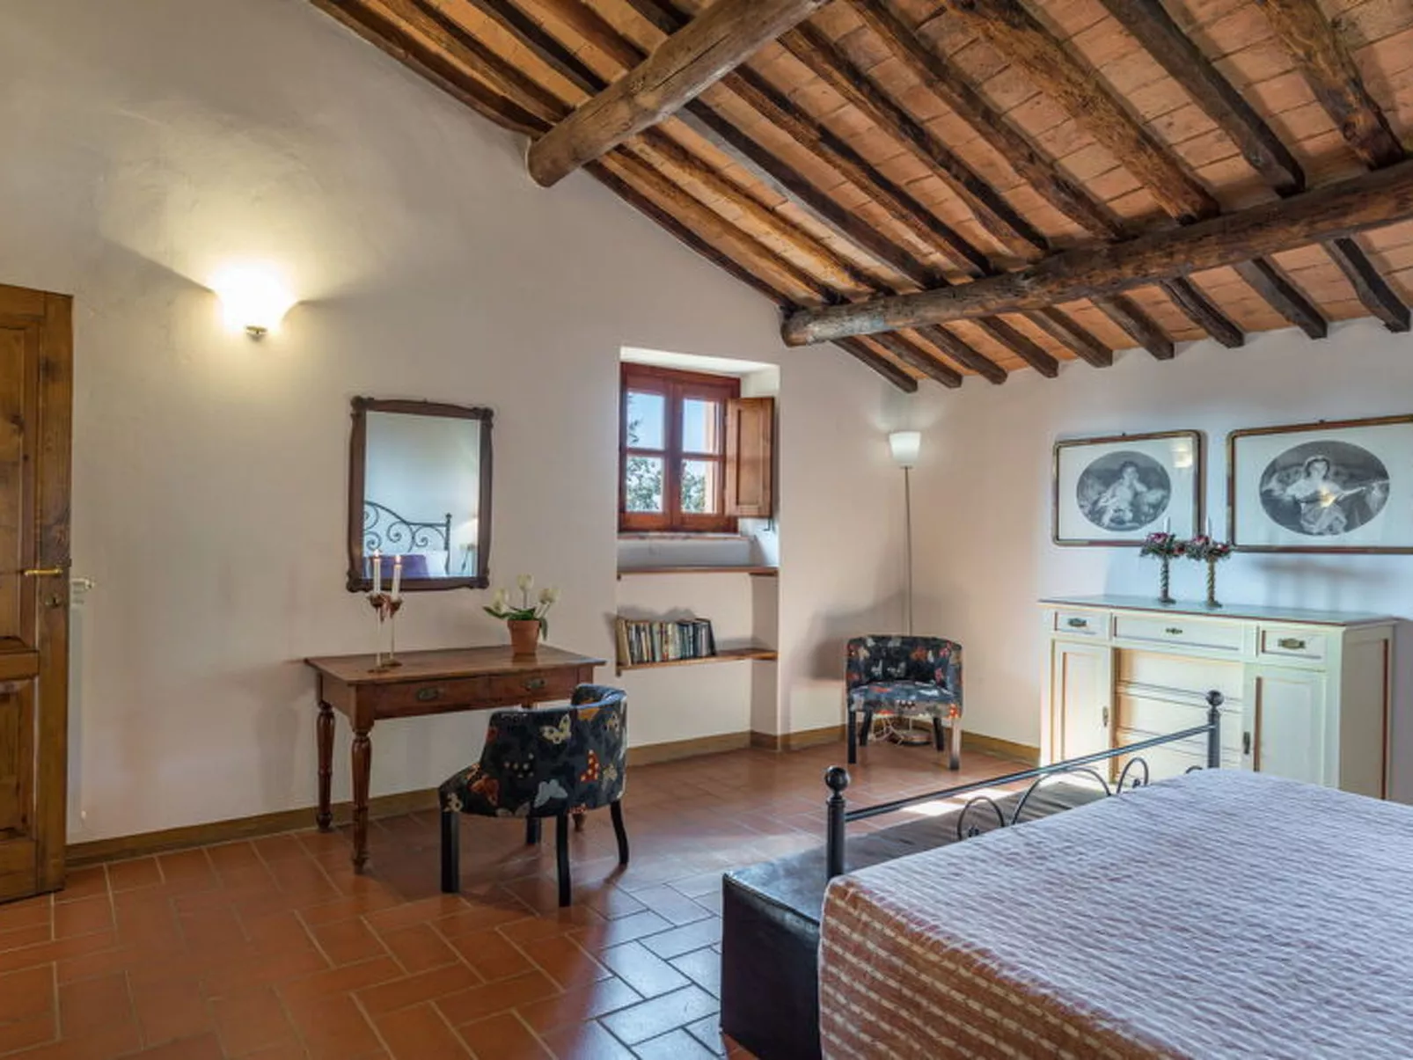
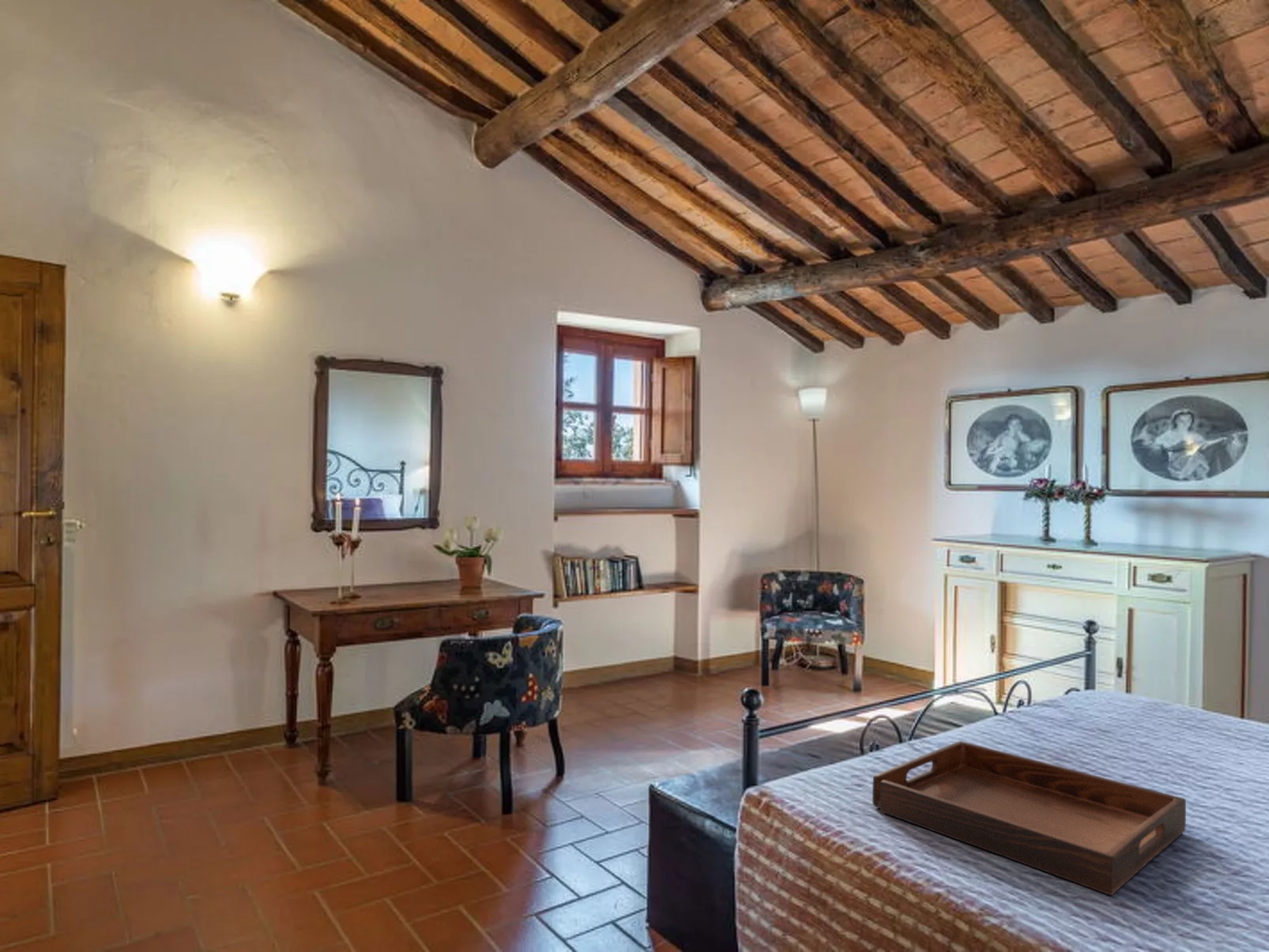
+ serving tray [872,740,1187,896]
